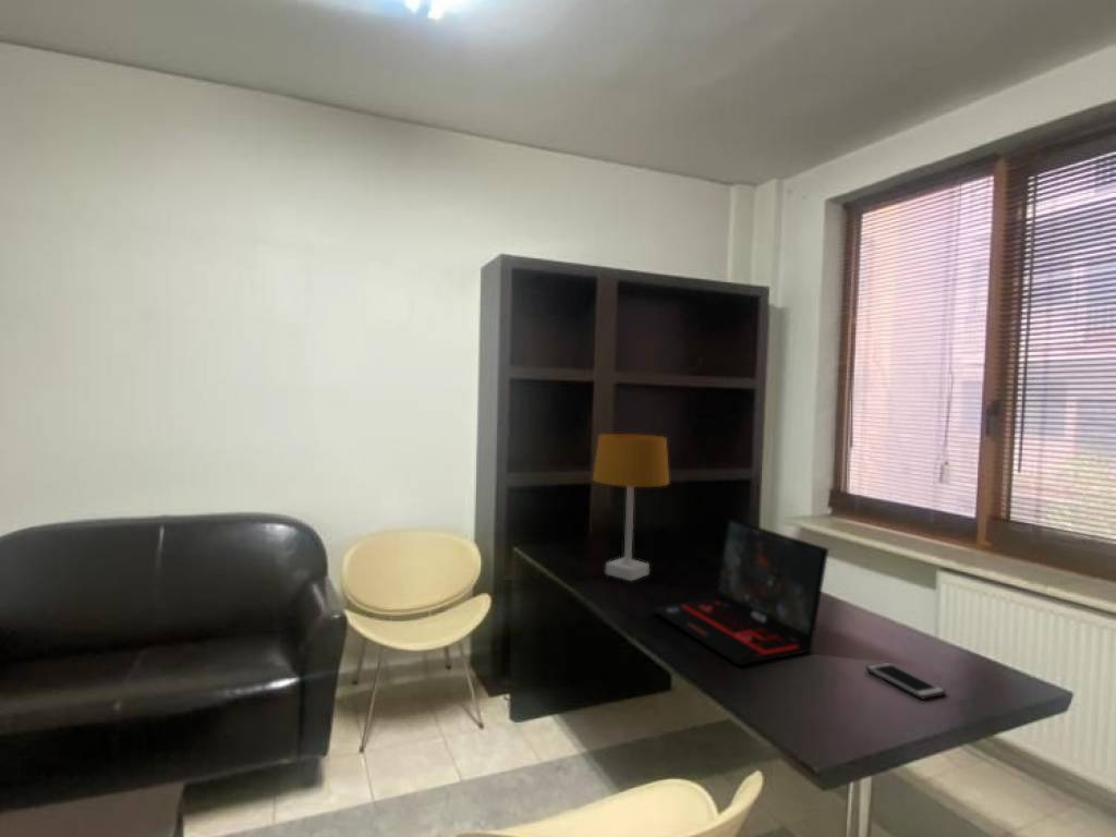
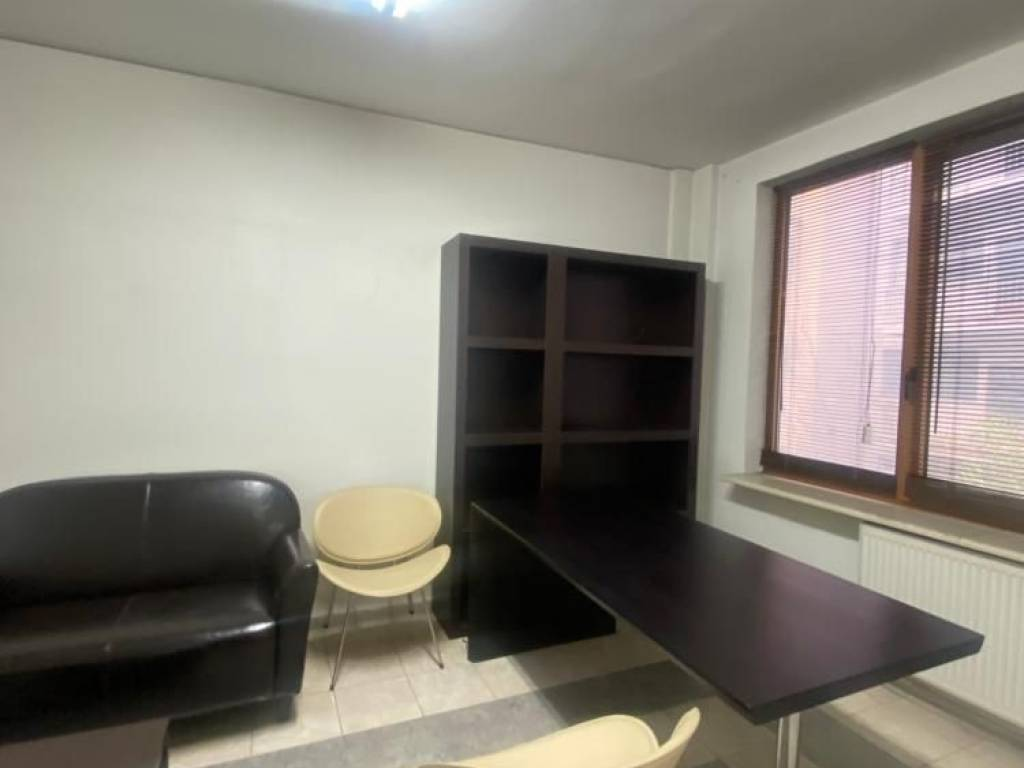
- laptop [650,517,830,667]
- cell phone [865,662,947,700]
- desk lamp [592,433,670,582]
